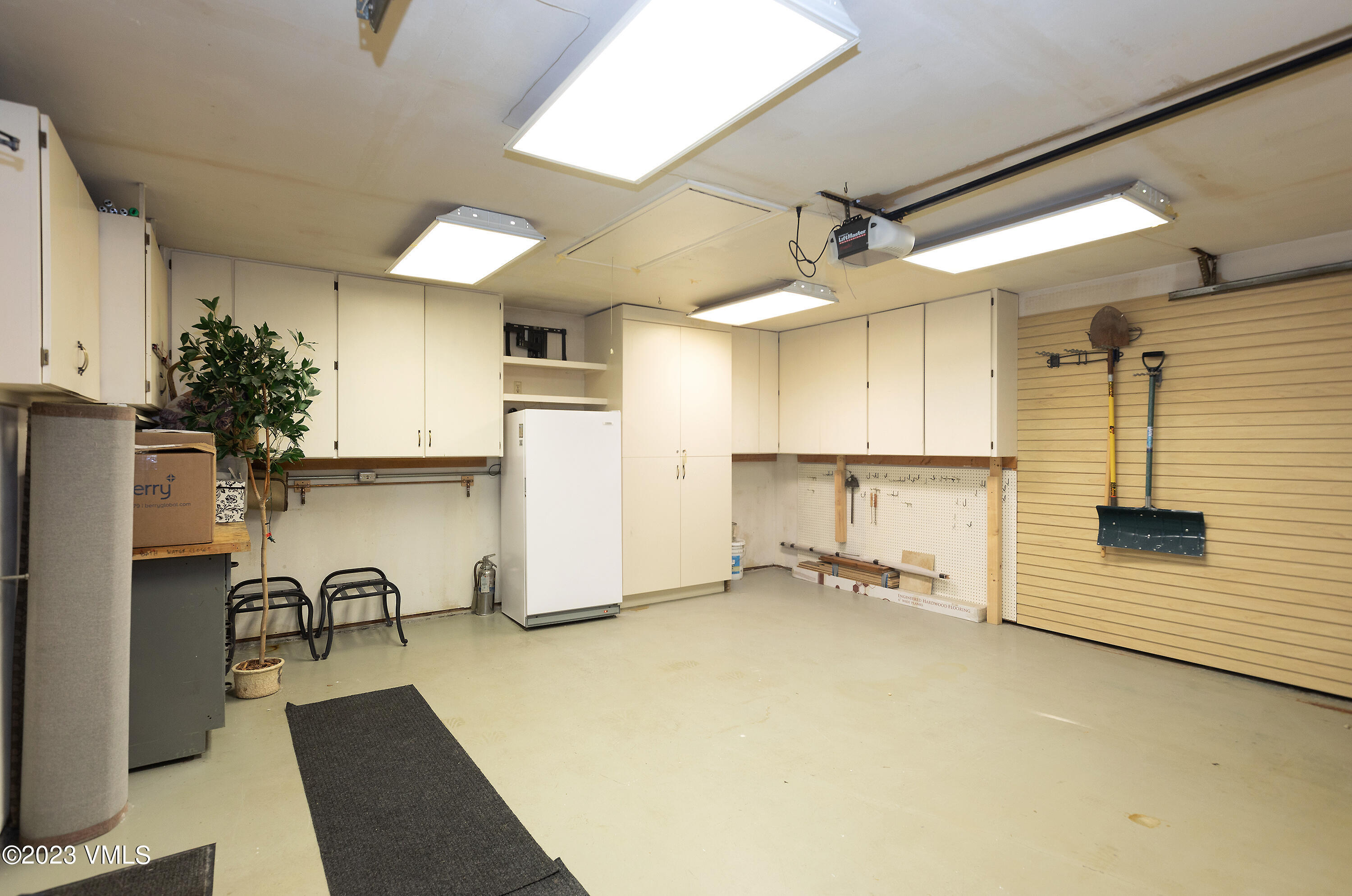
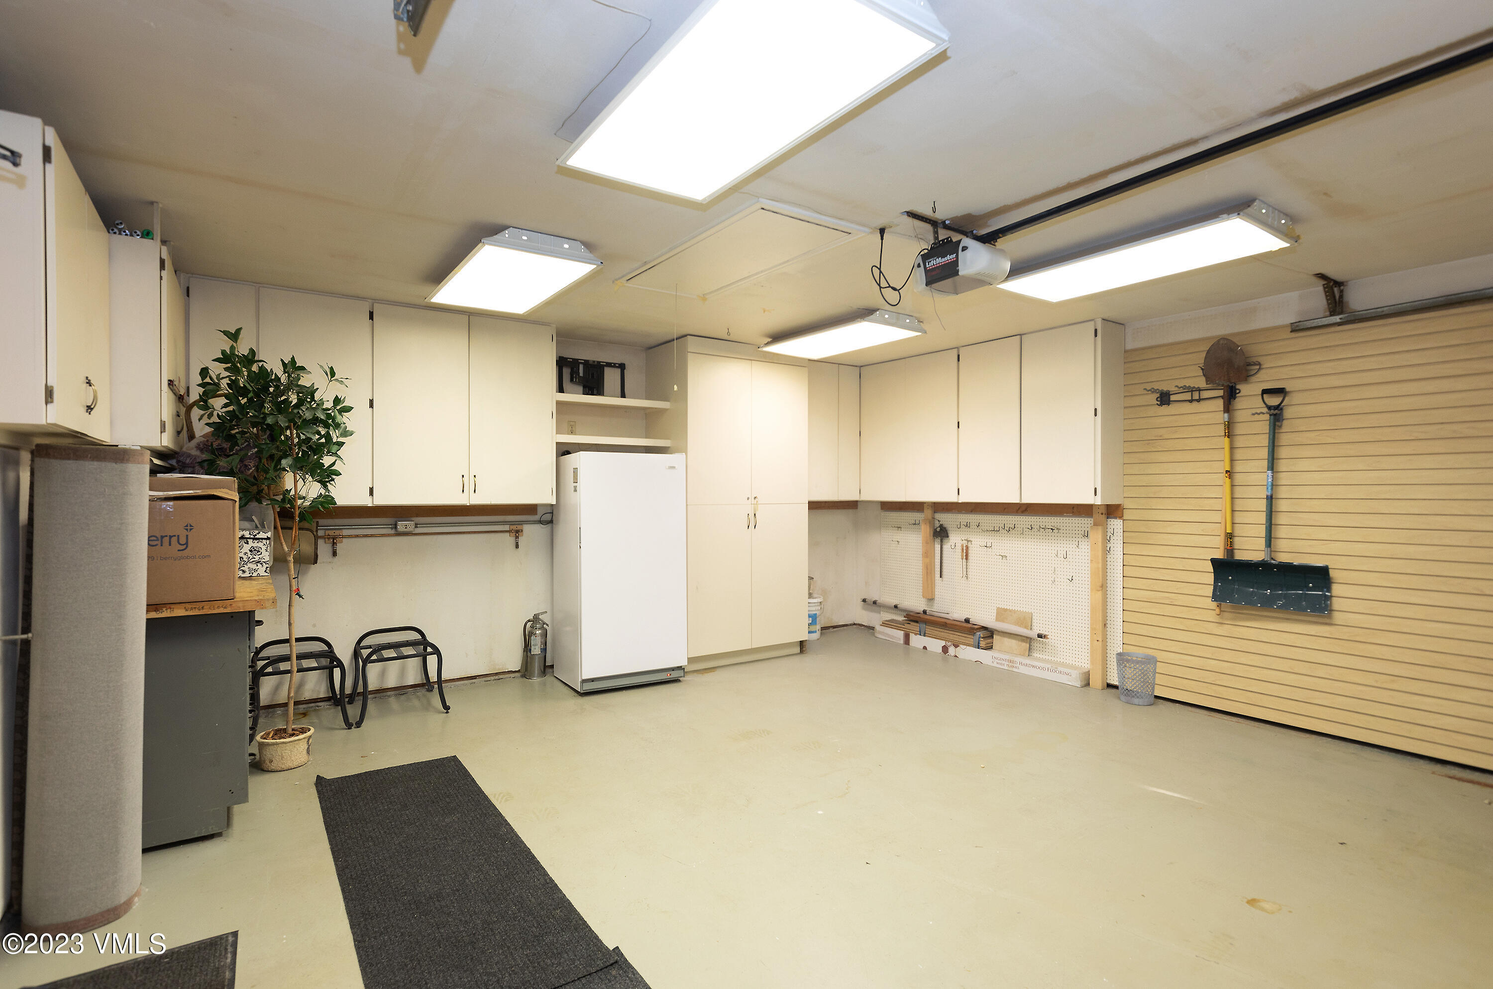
+ wastebasket [1115,651,1157,706]
